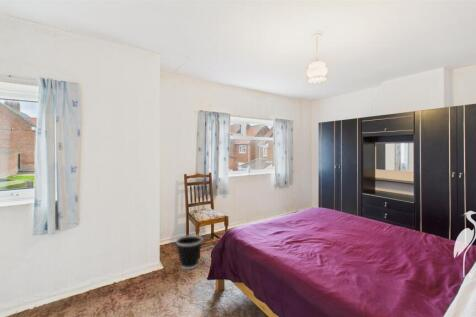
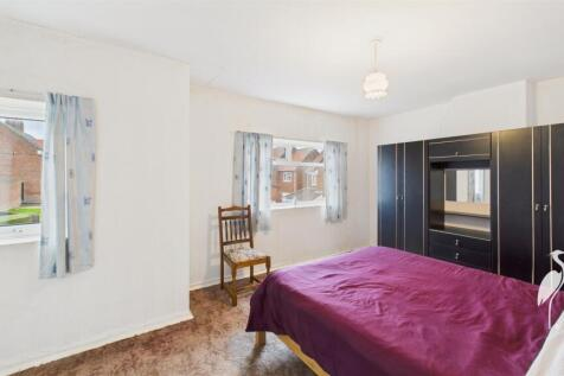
- wastebasket [175,234,203,270]
